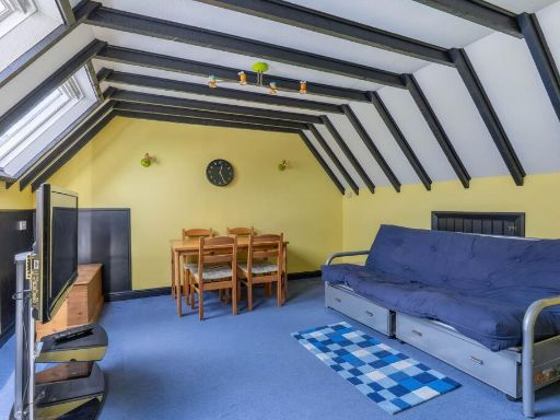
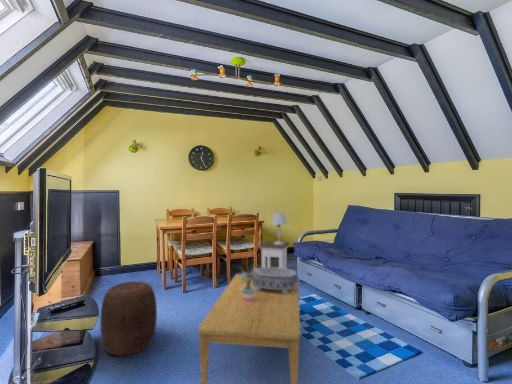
+ nightstand [258,240,291,269]
+ potted plant [238,259,261,301]
+ table lamp [269,211,288,245]
+ decorative bowl [249,266,300,294]
+ stool [99,281,158,356]
+ coffee table [197,273,301,384]
